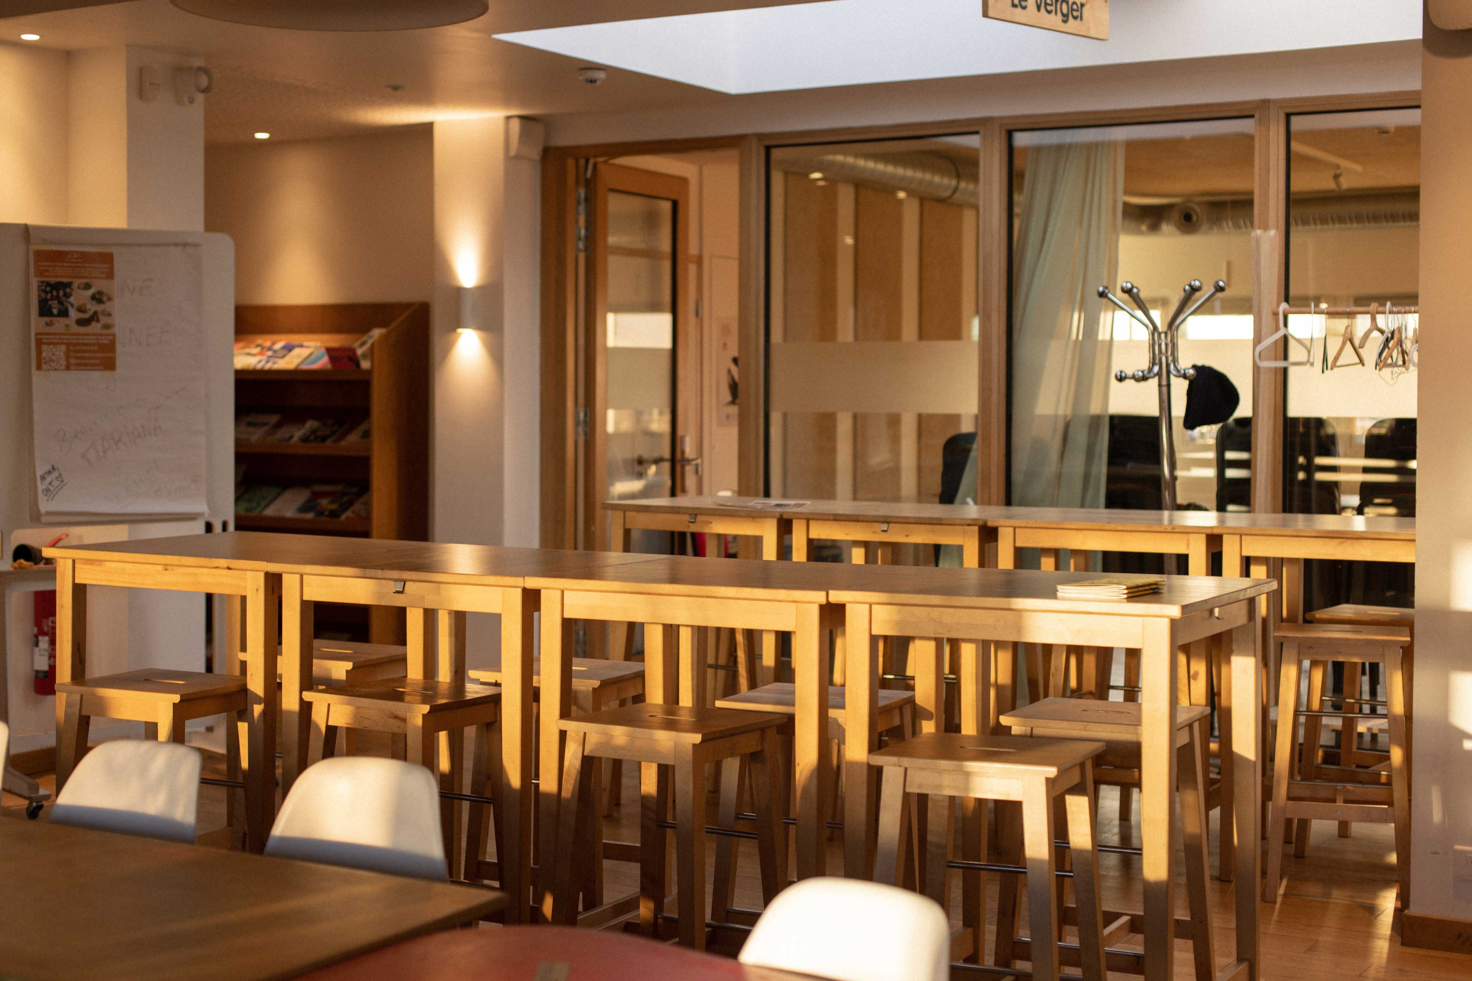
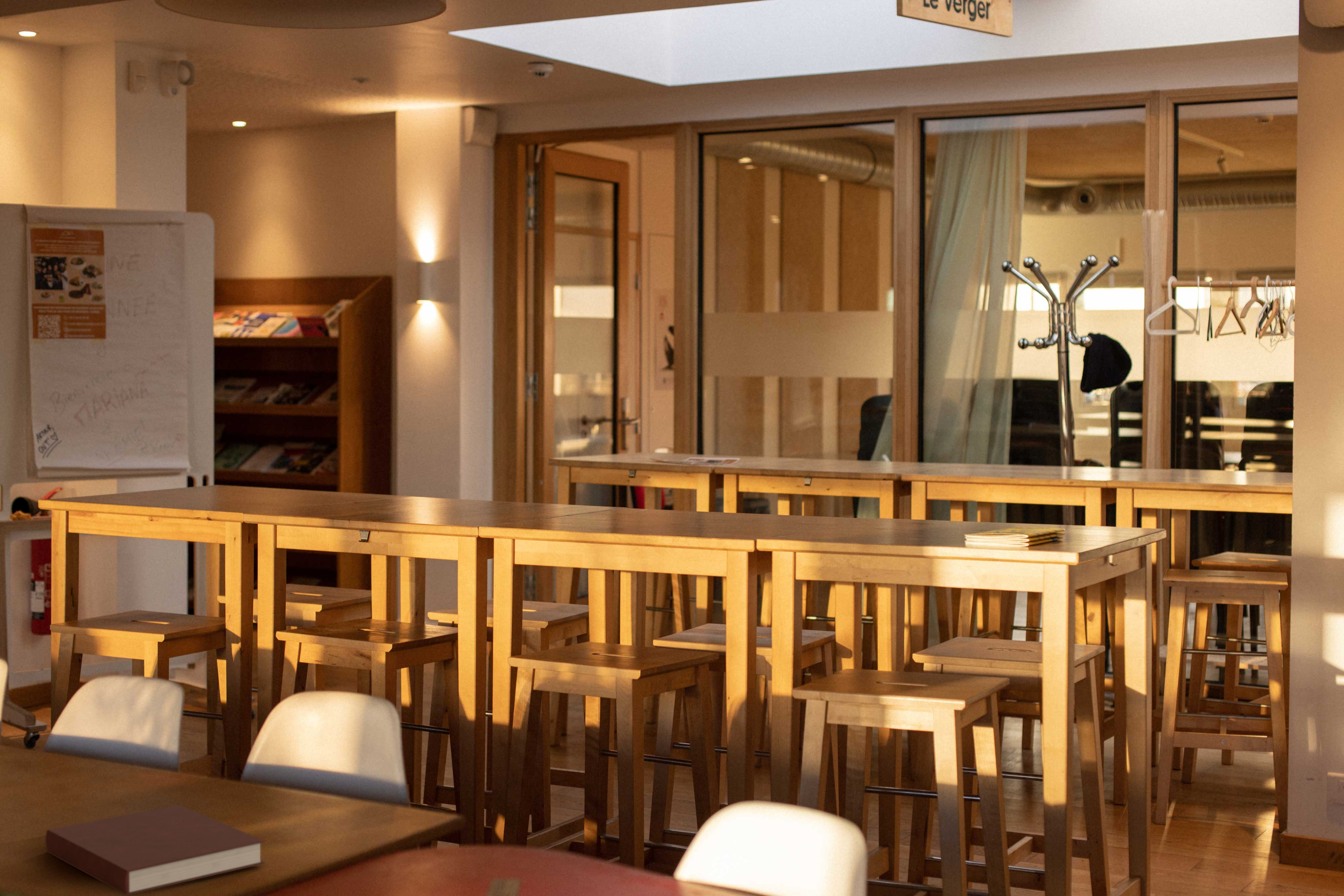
+ notebook [45,804,265,896]
